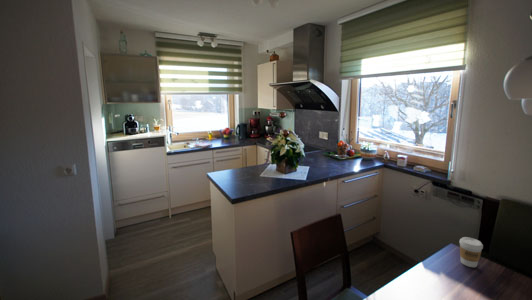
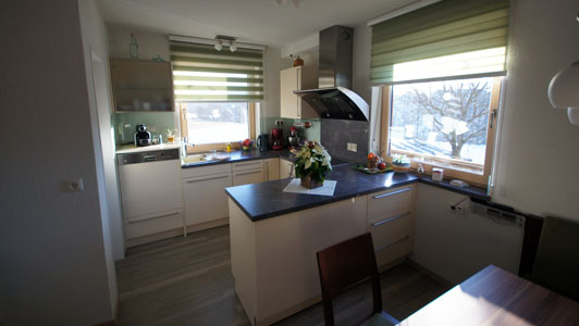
- coffee cup [458,236,484,268]
